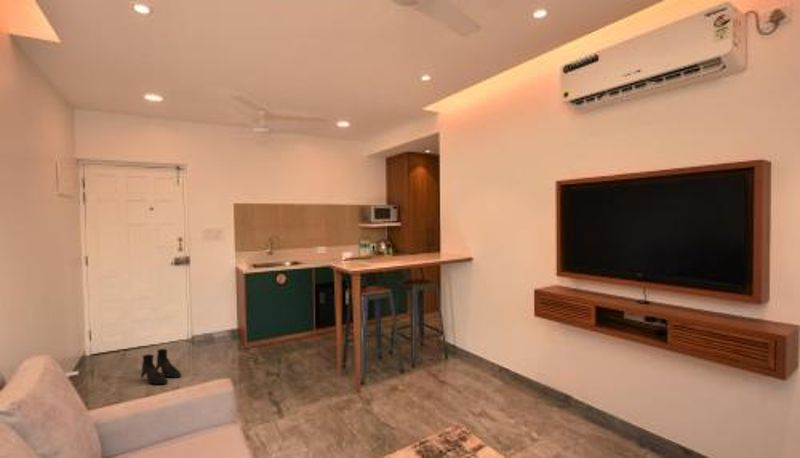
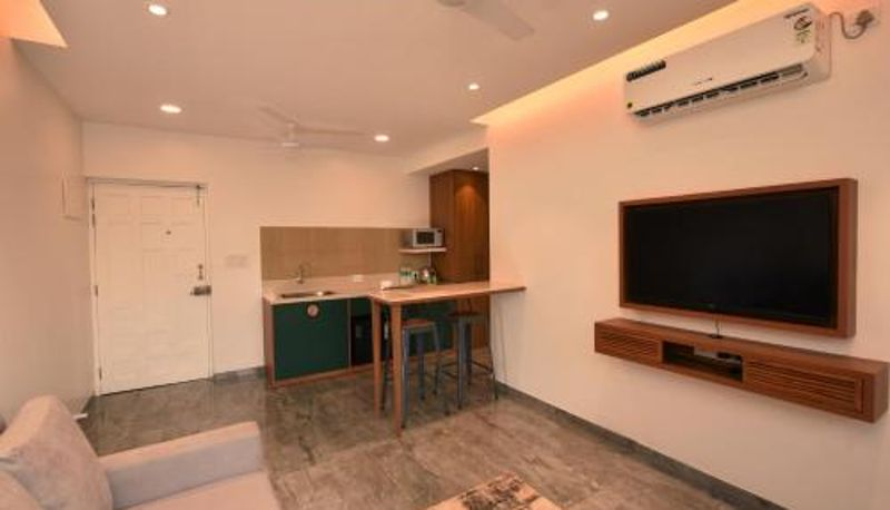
- boots [140,348,182,385]
